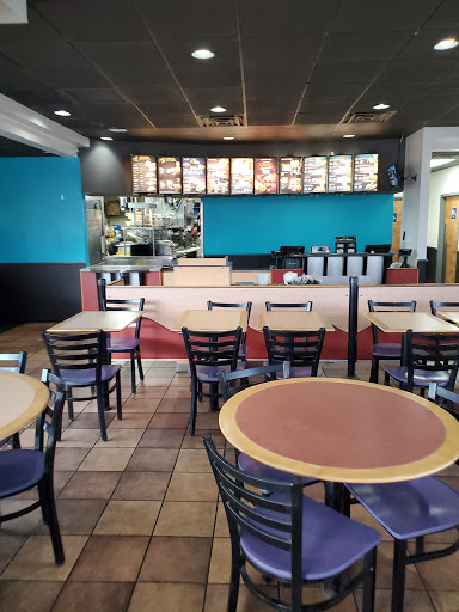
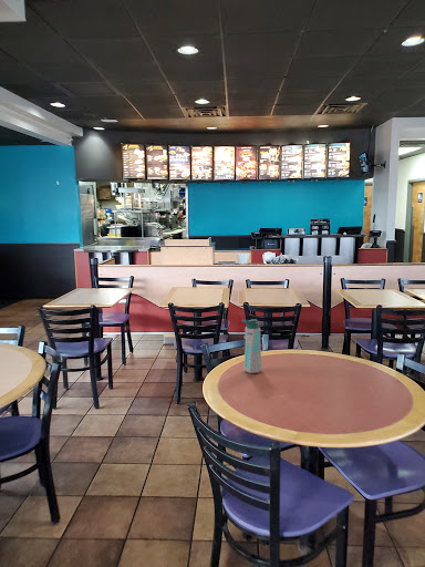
+ water bottle [241,318,262,374]
